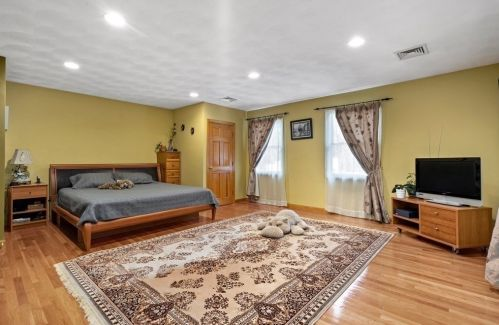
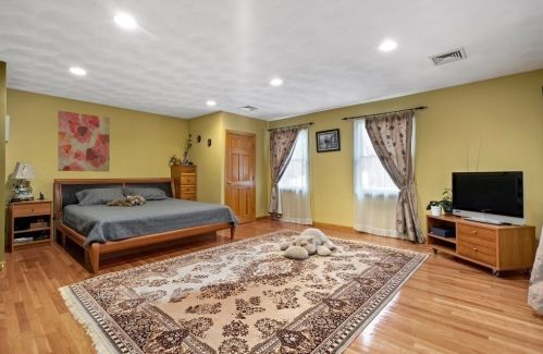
+ wall art [57,110,111,173]
